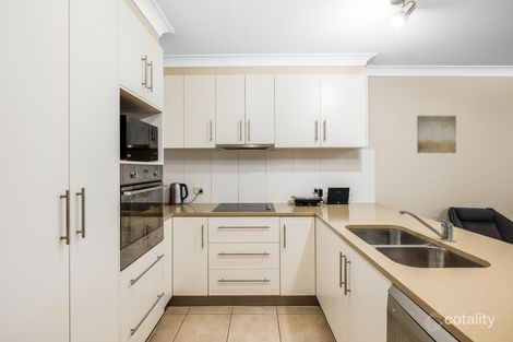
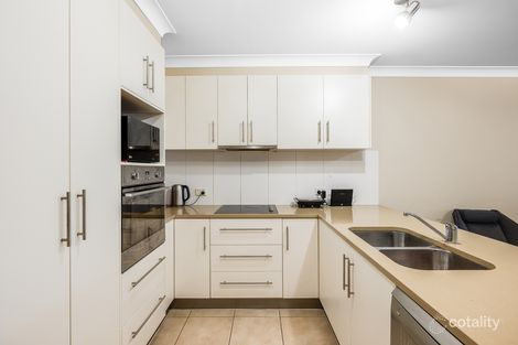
- wall art [416,115,457,154]
